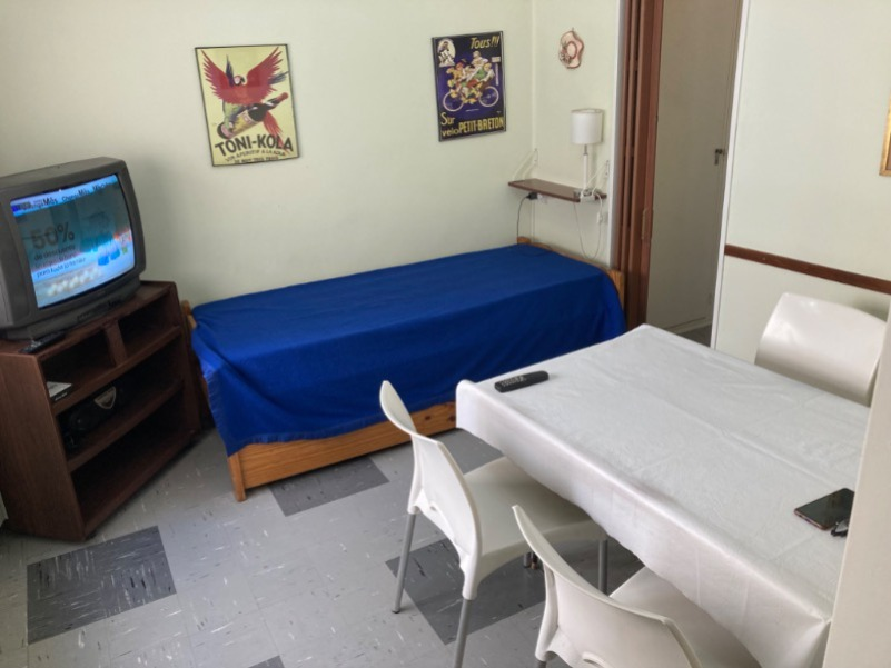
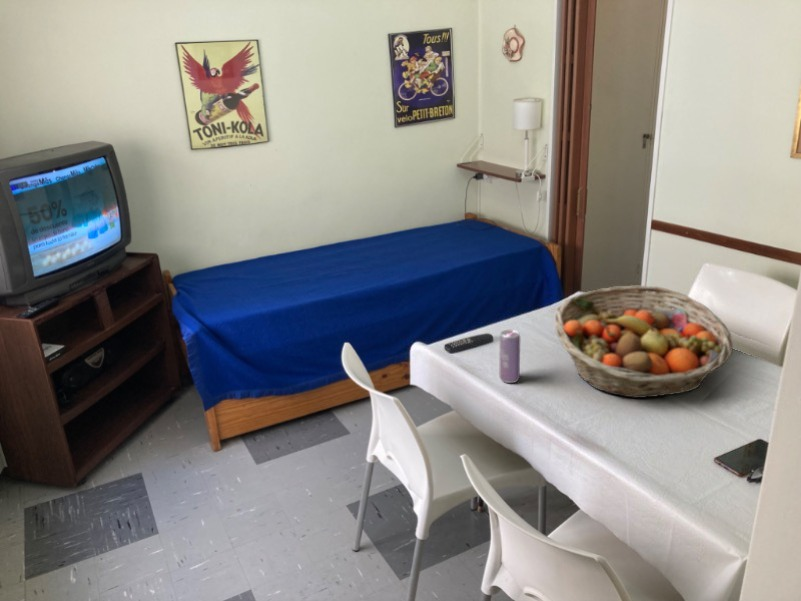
+ beverage can [499,329,521,384]
+ fruit basket [554,284,734,399]
